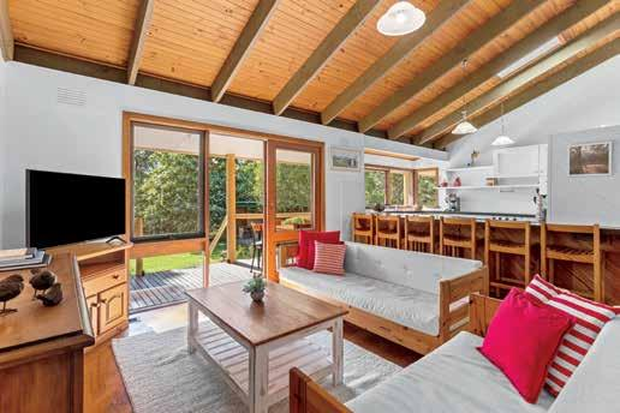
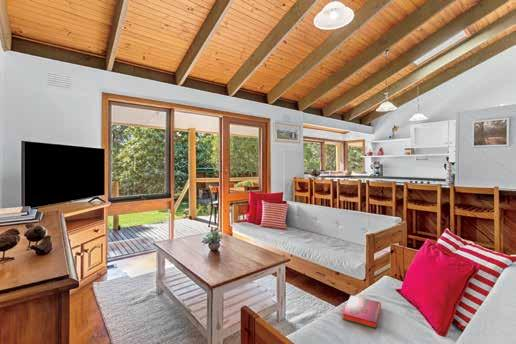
+ hardback book [341,294,382,329]
